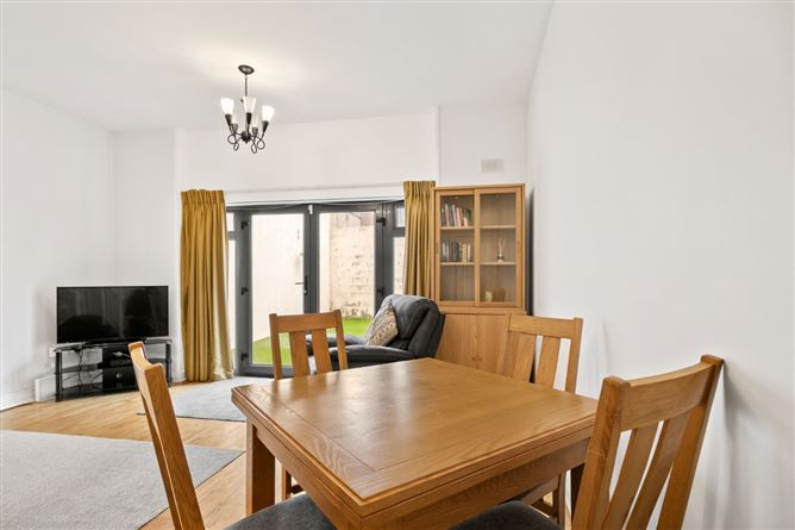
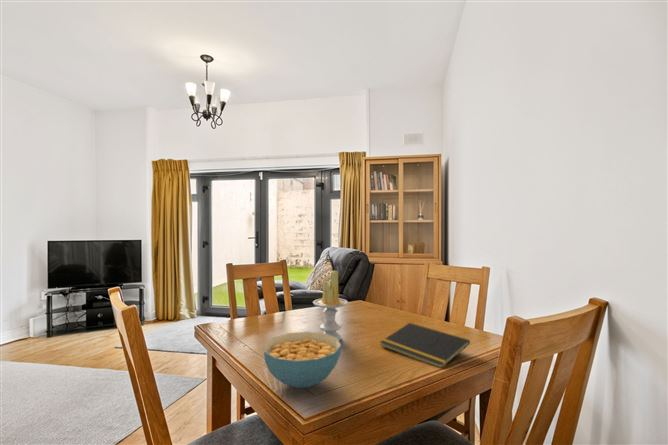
+ candle [312,270,349,342]
+ cereal bowl [262,331,342,389]
+ notepad [379,322,471,368]
